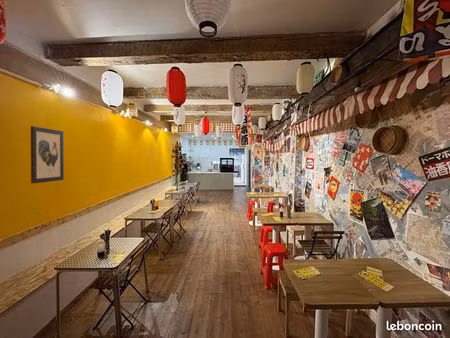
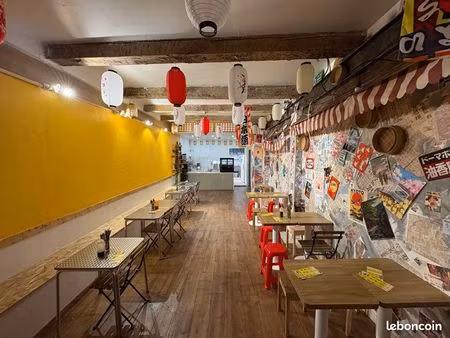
- wall art [30,125,65,184]
